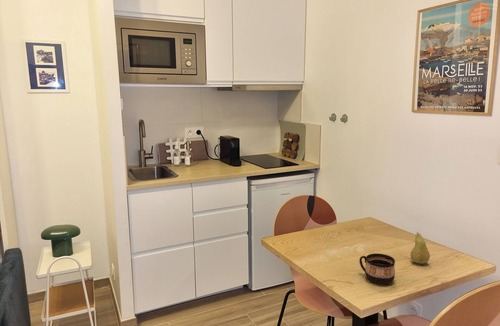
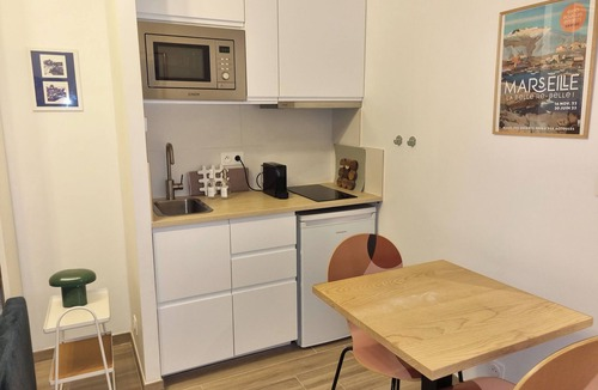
- fruit [410,231,431,265]
- cup [358,252,396,286]
